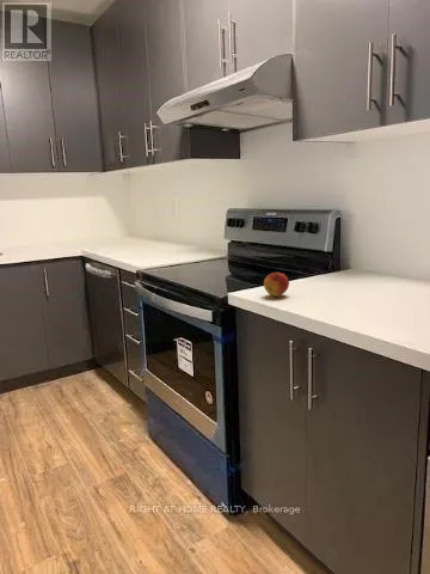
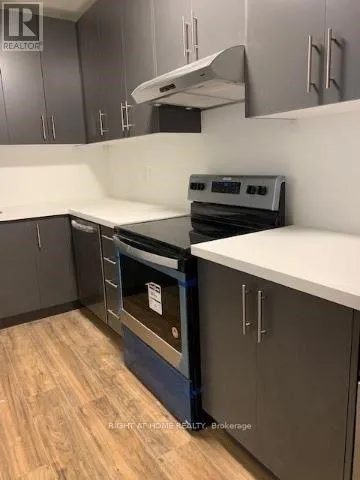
- fruit [263,271,290,298]
